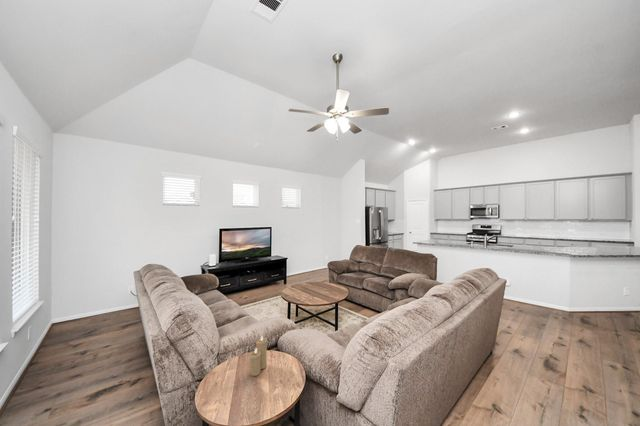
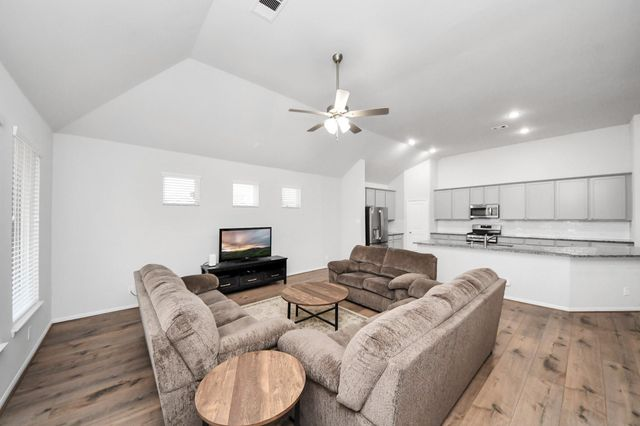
- candle [249,335,268,377]
